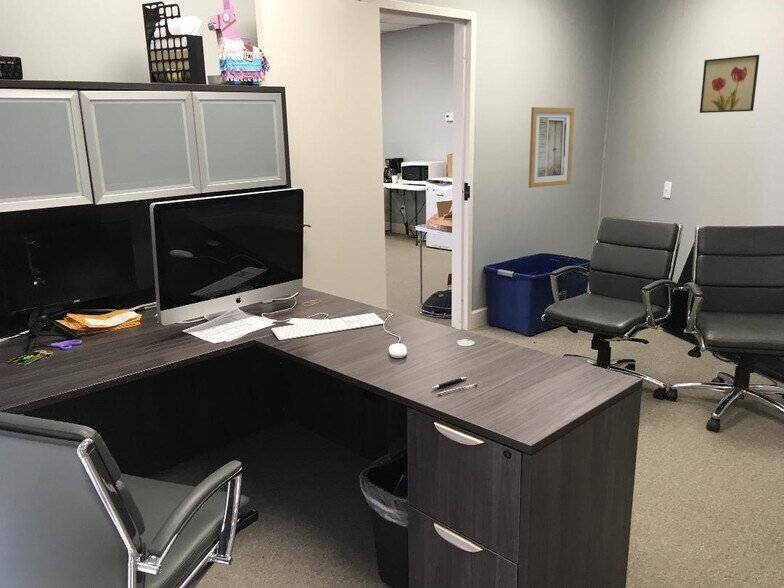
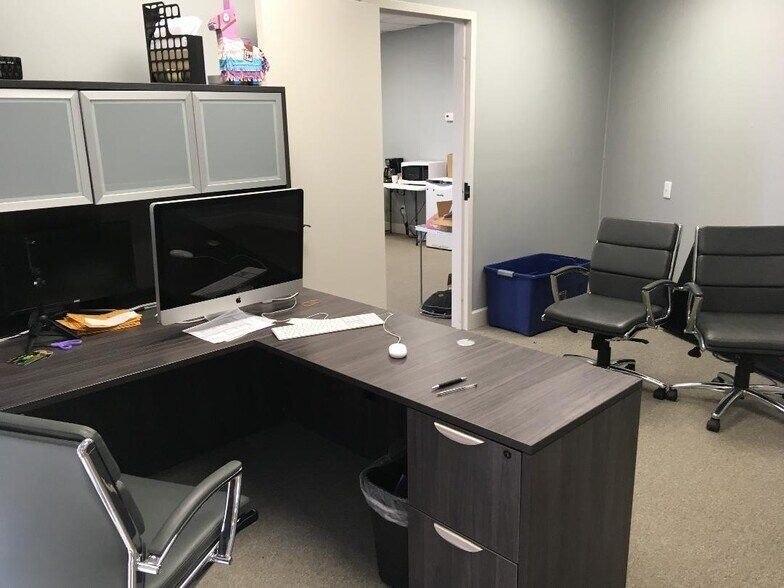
- wall art [528,106,575,189]
- wall art [699,54,761,114]
